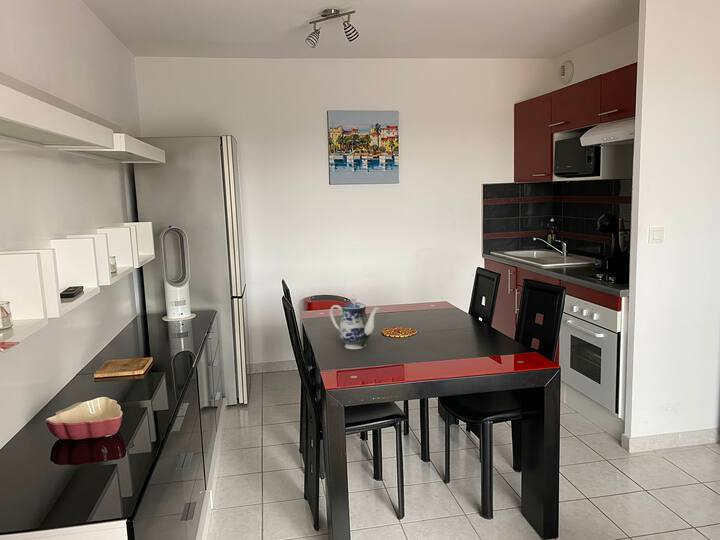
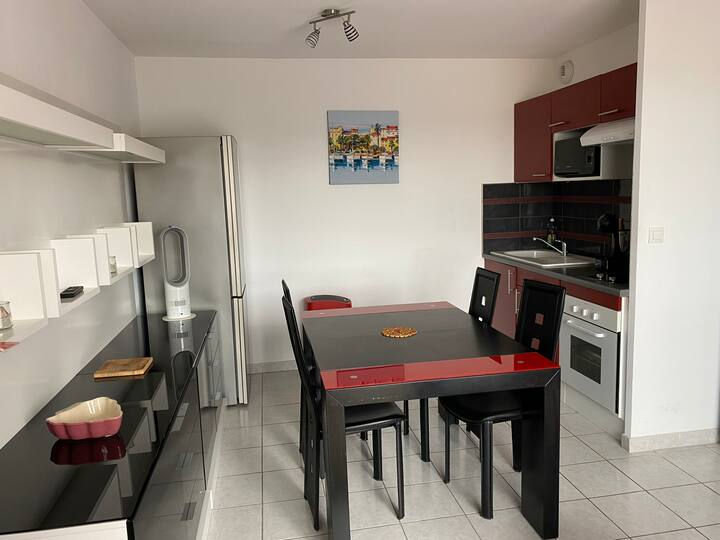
- teapot [329,294,380,350]
